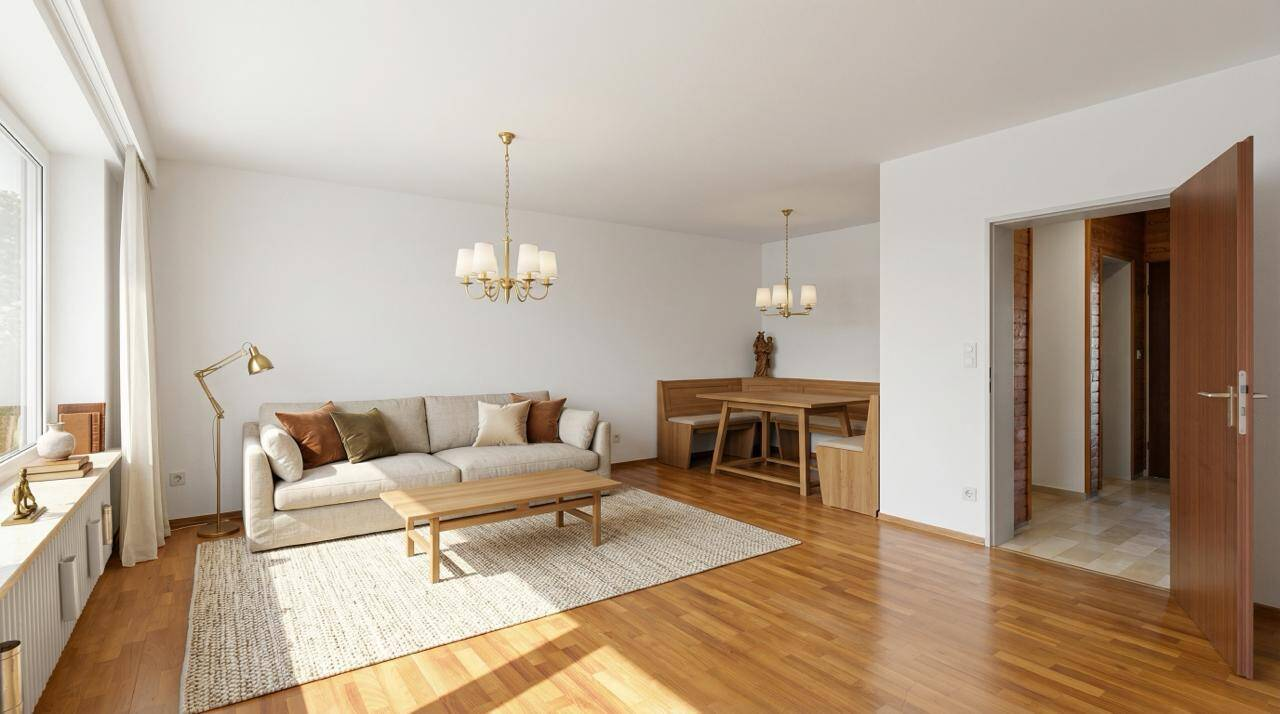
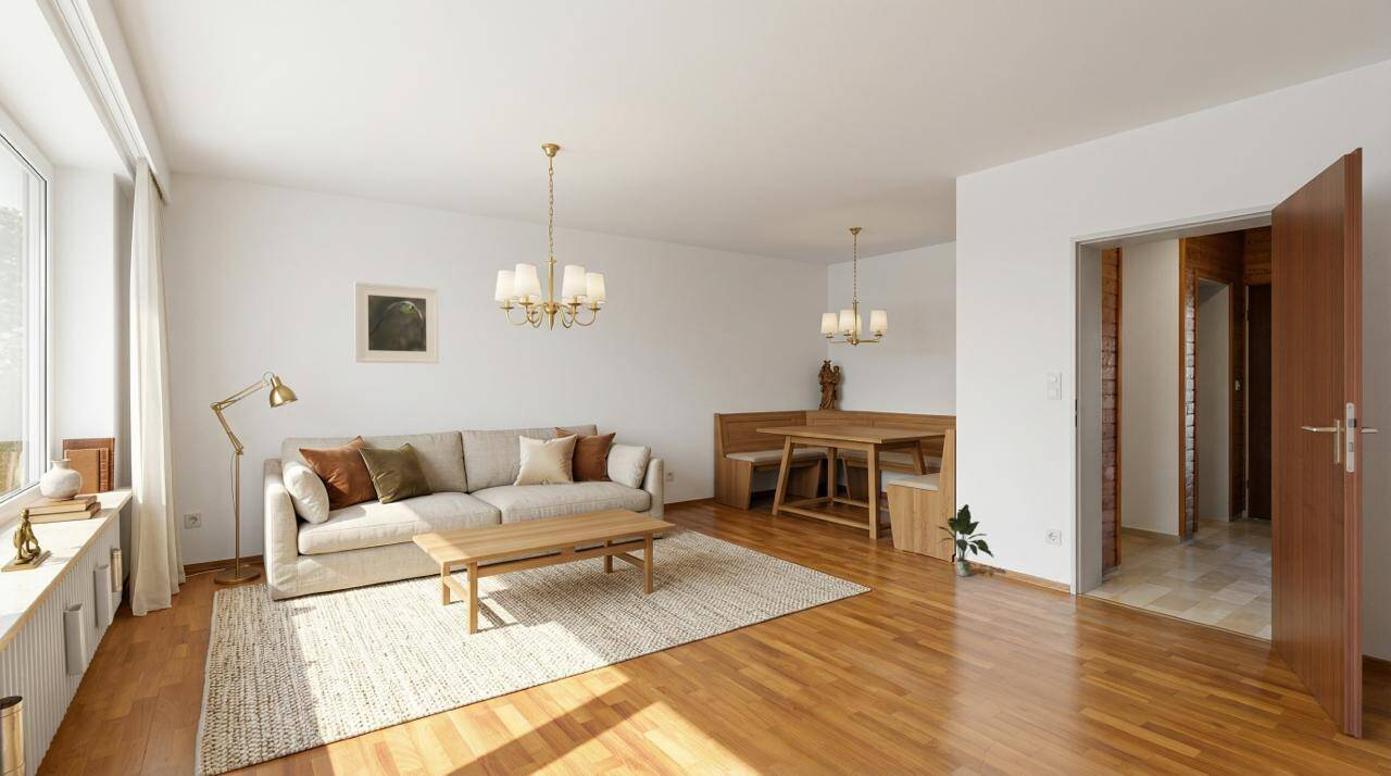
+ potted plant [936,503,994,577]
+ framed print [353,280,440,364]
